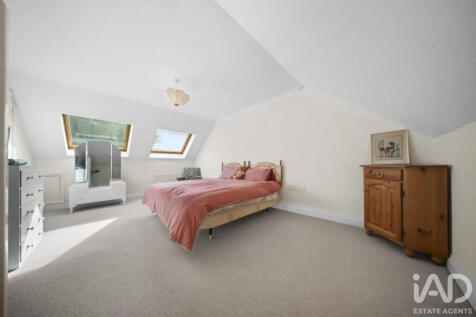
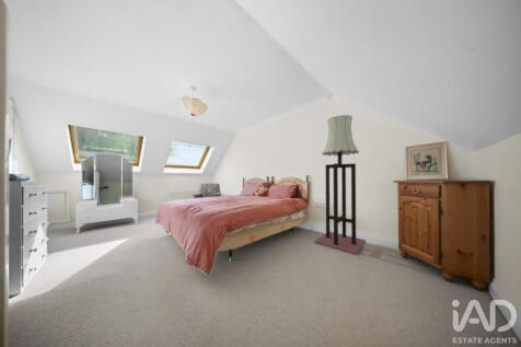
+ floor lamp [314,114,367,256]
